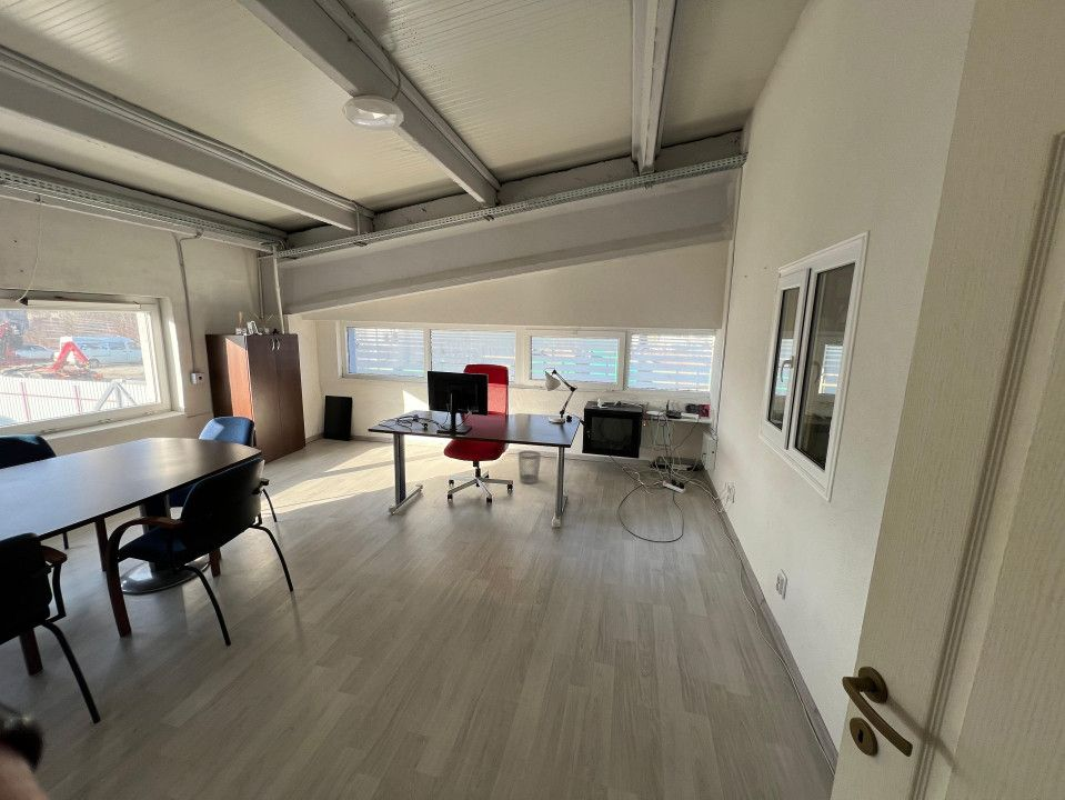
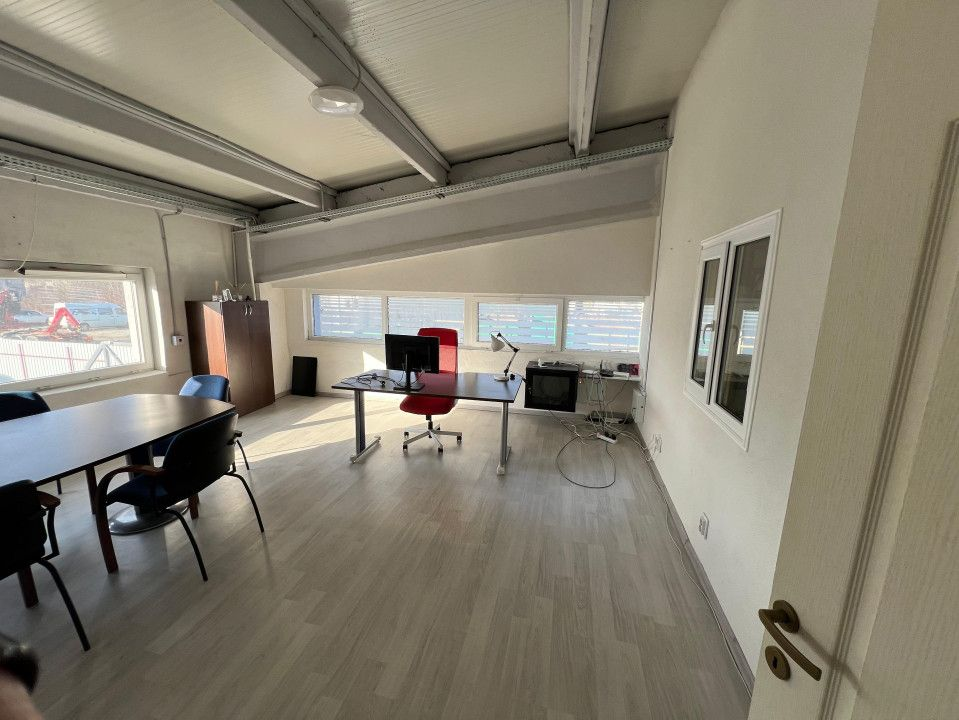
- wastebasket [518,450,542,484]
